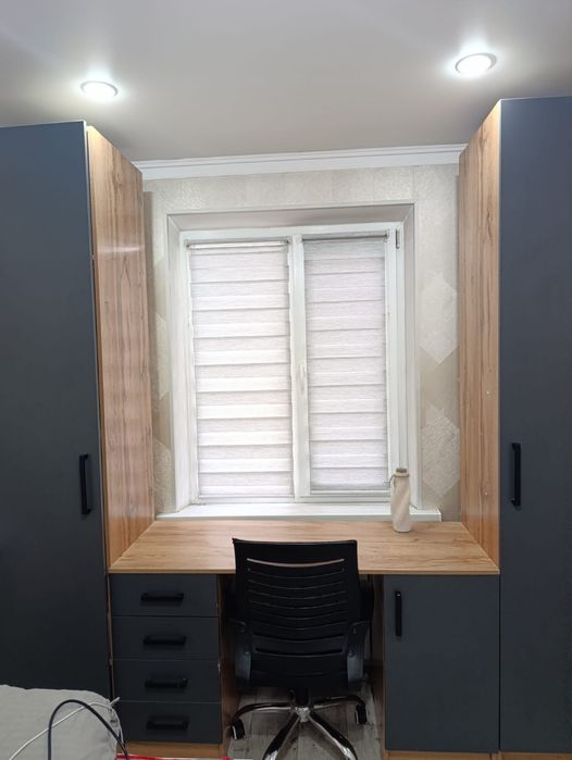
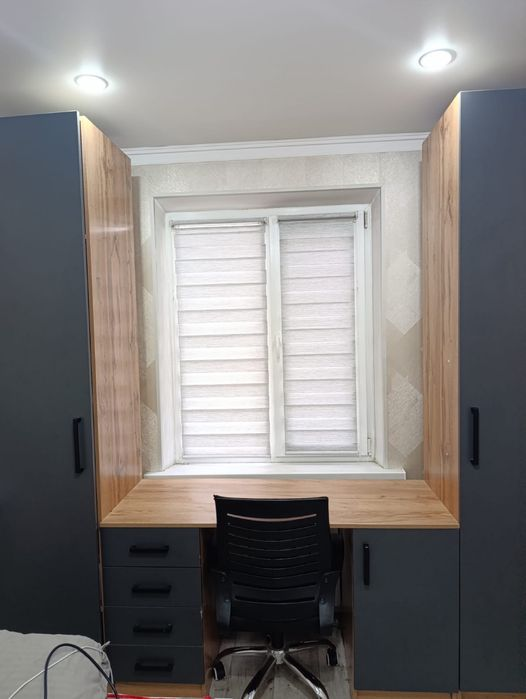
- water bottle [387,466,412,533]
